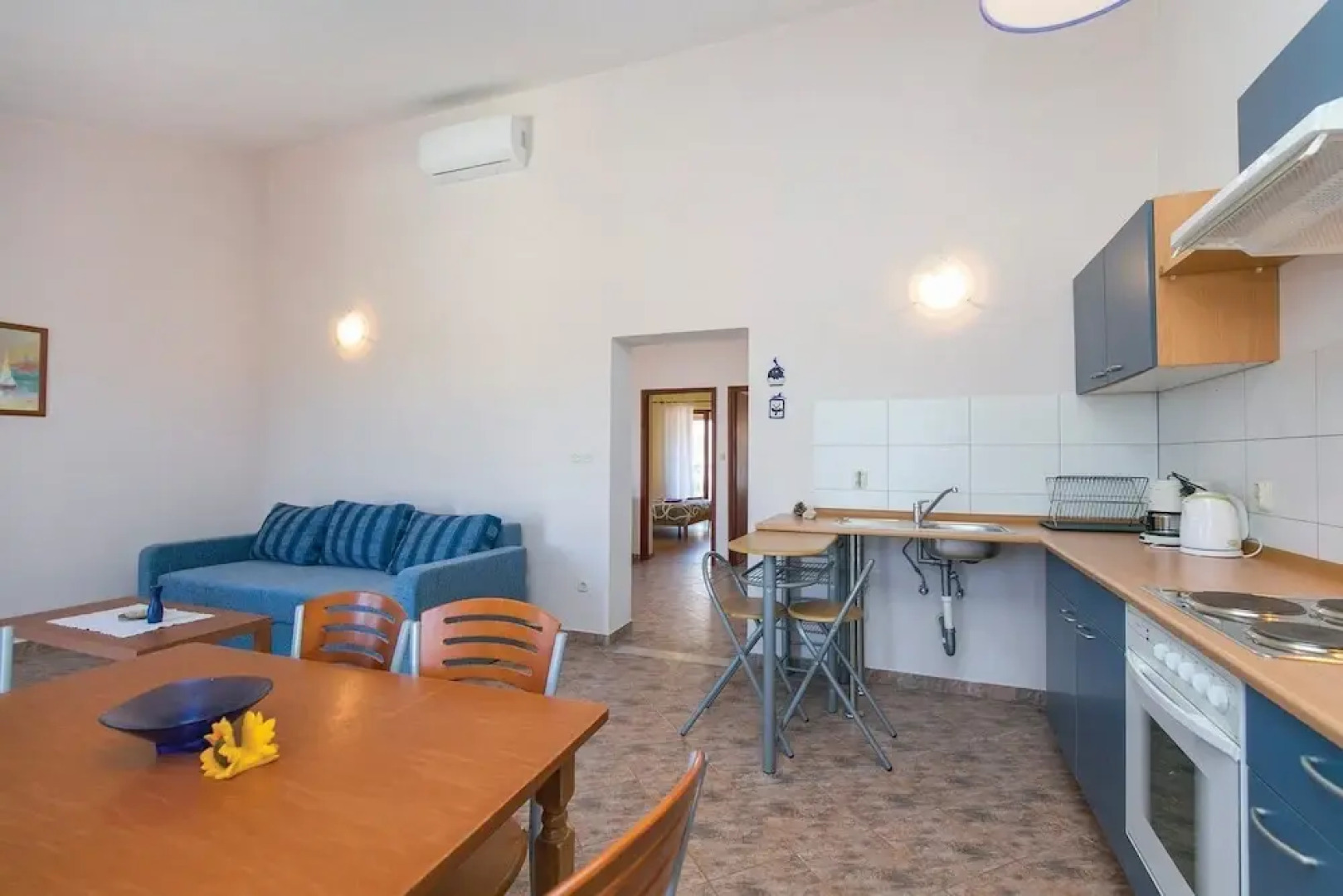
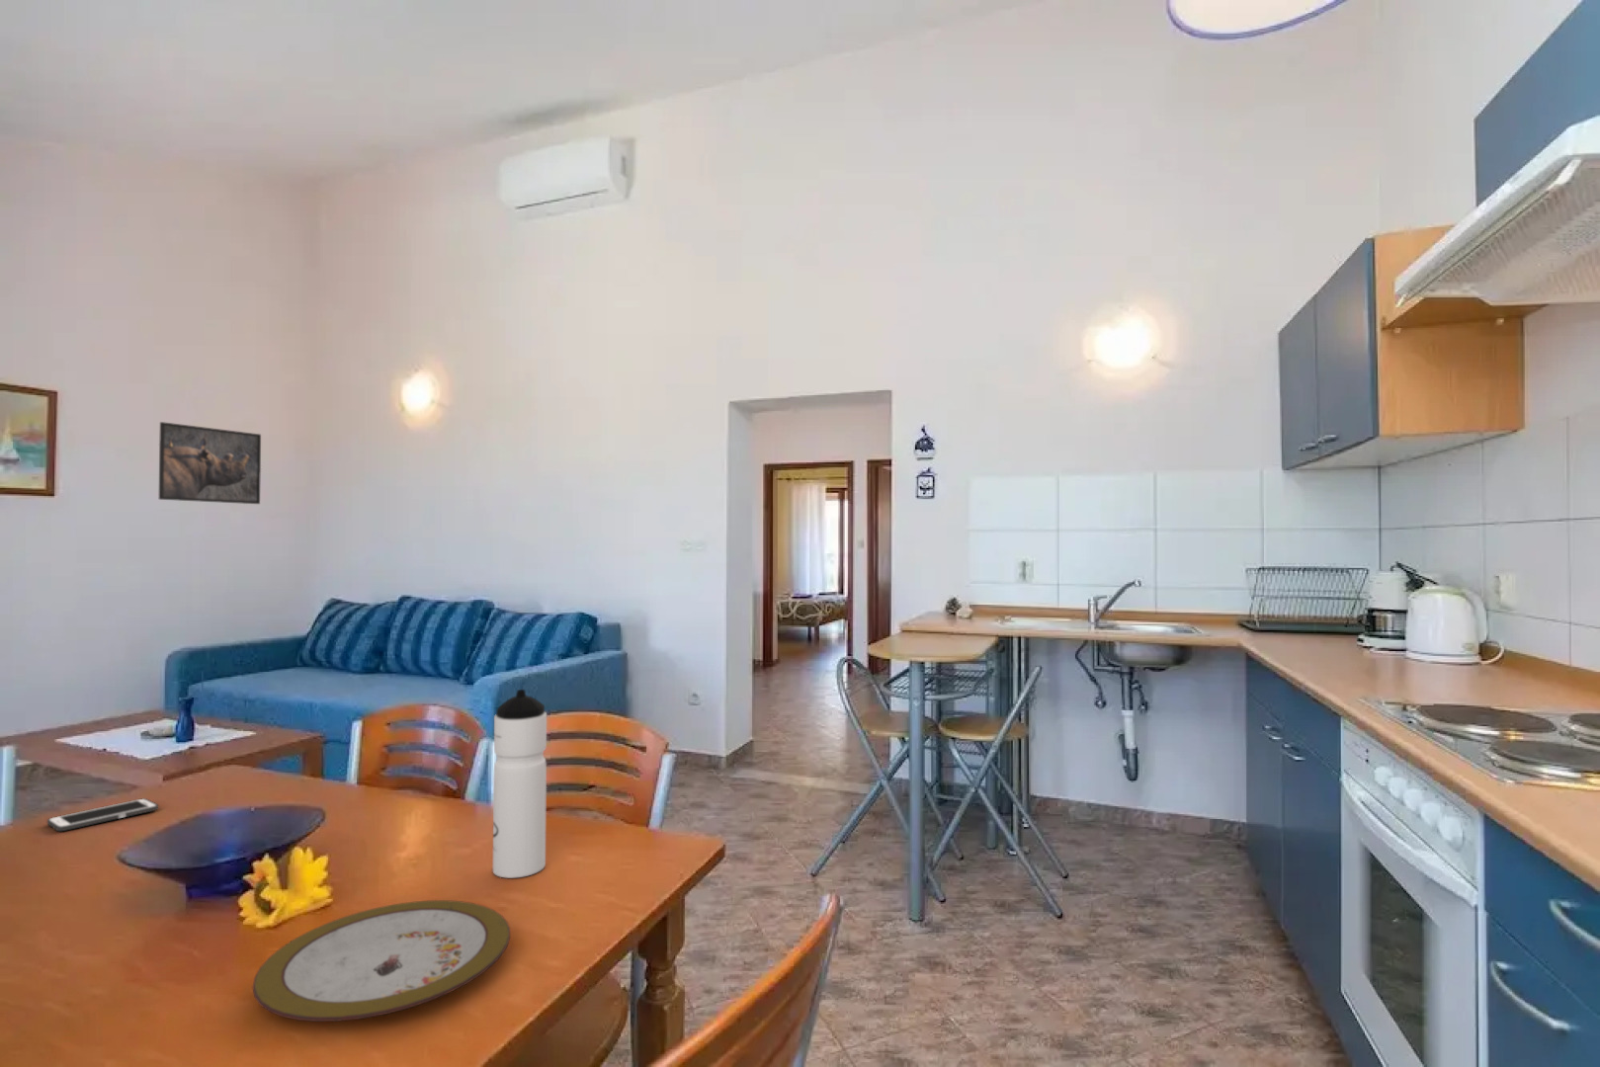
+ water bottle [492,688,548,879]
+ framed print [158,420,262,505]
+ cell phone [46,798,160,832]
+ plate [253,899,511,1023]
